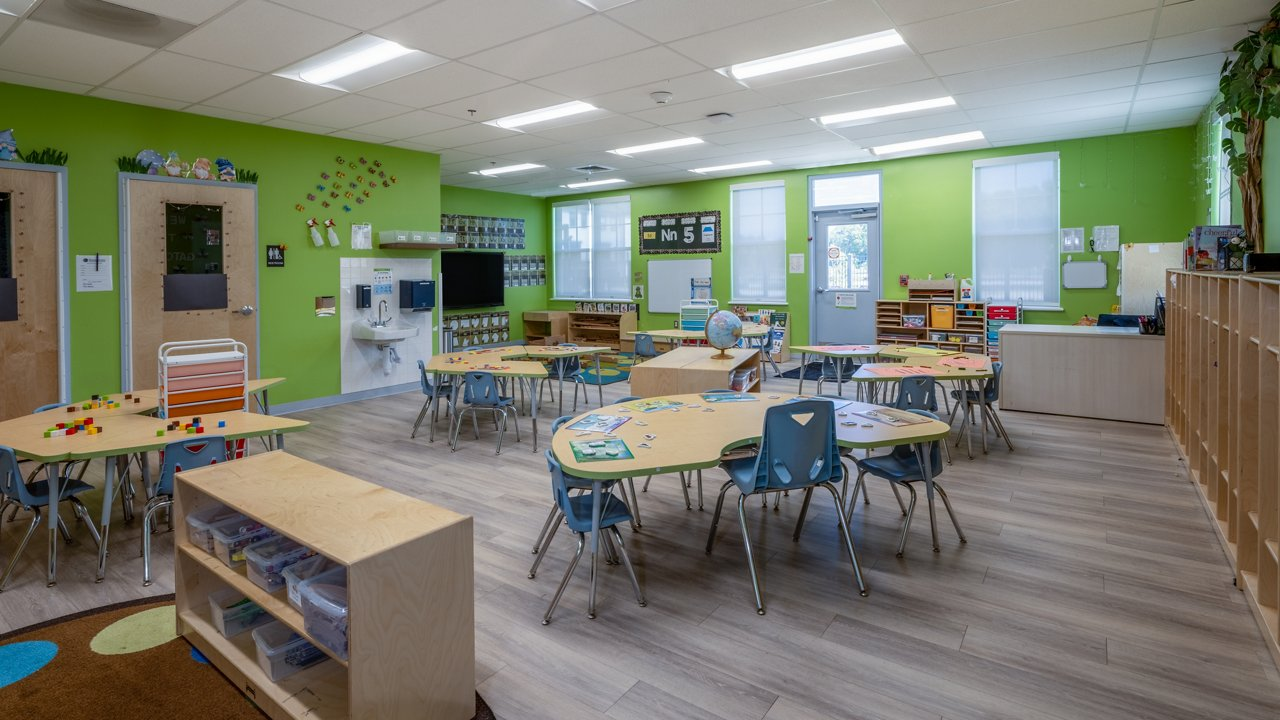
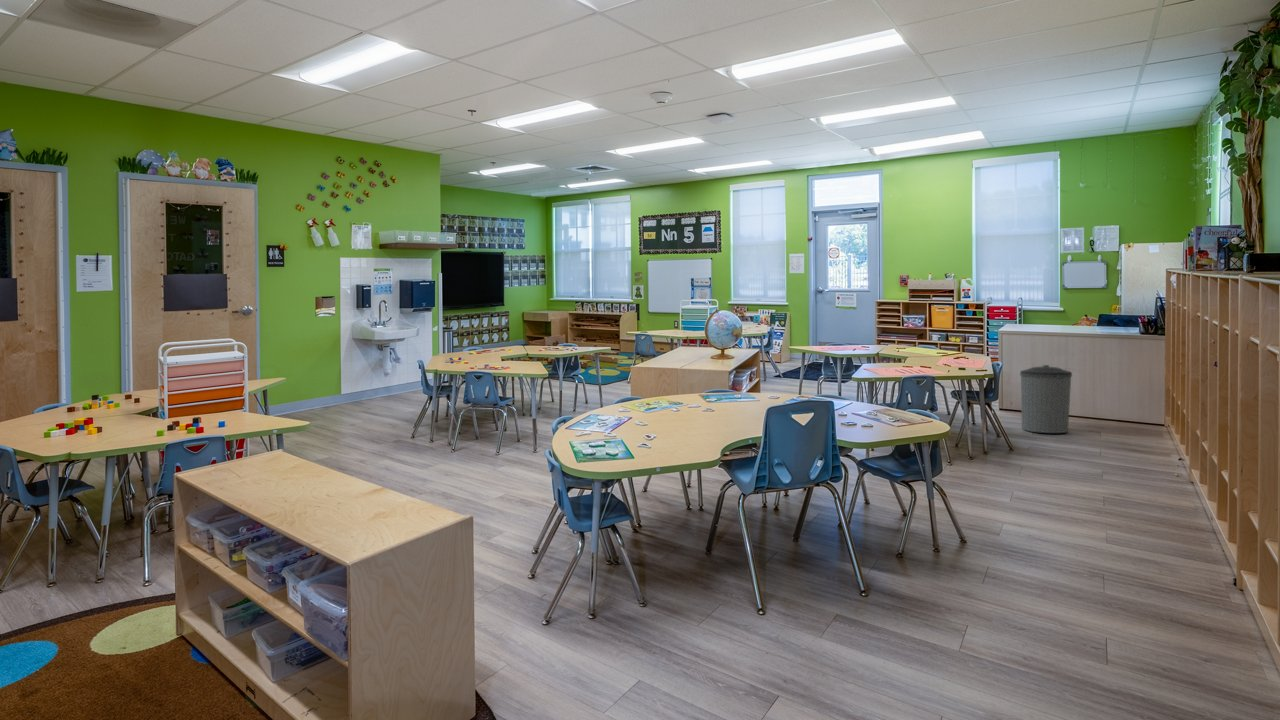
+ trash can [1019,364,1073,434]
